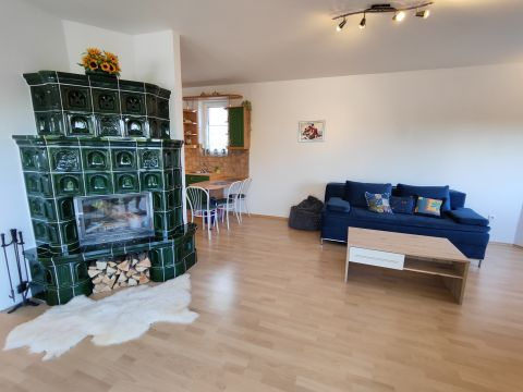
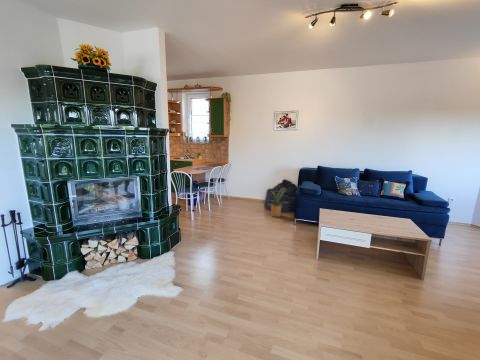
+ house plant [267,187,289,218]
